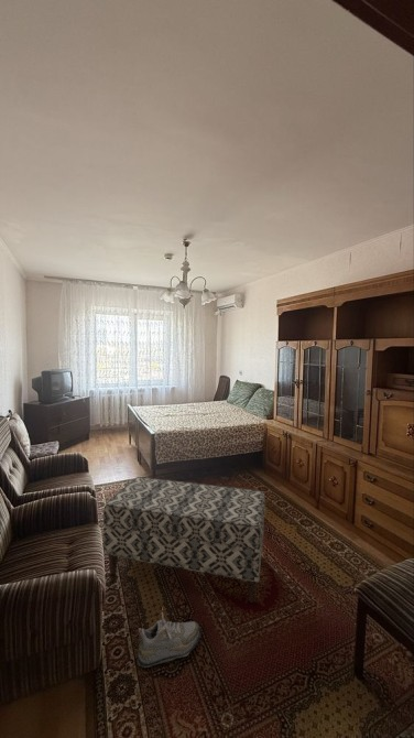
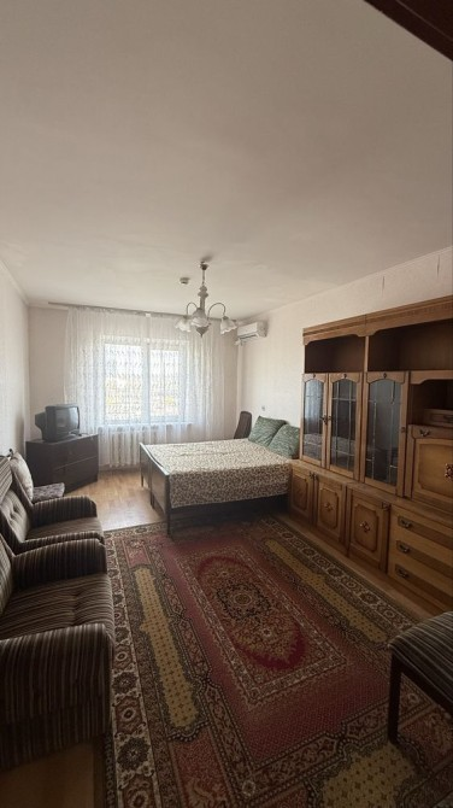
- shoe [137,611,203,669]
- bench [102,476,266,604]
